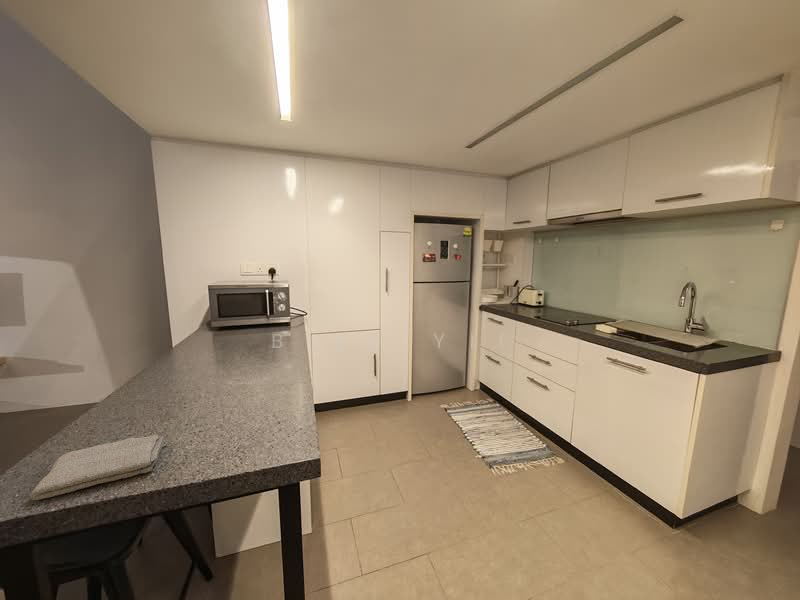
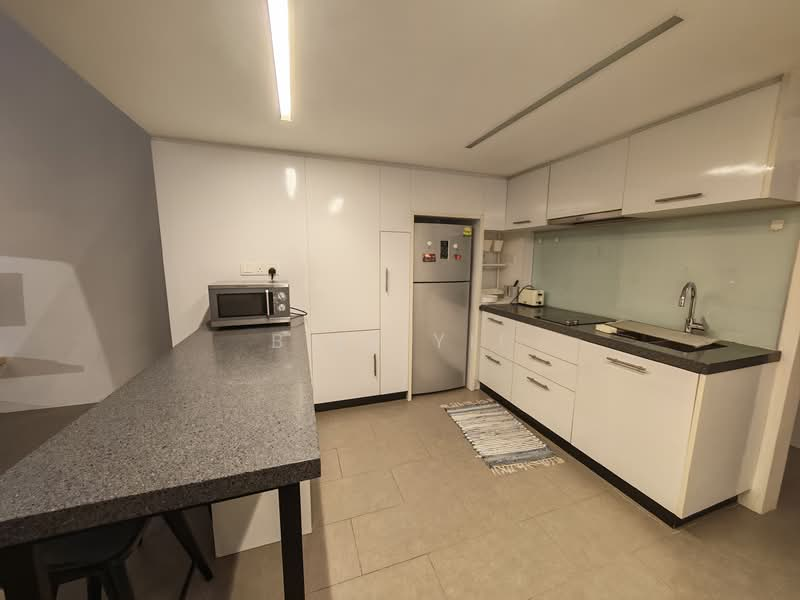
- washcloth [29,434,165,501]
